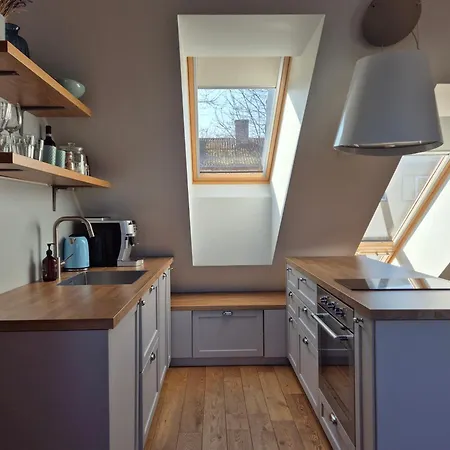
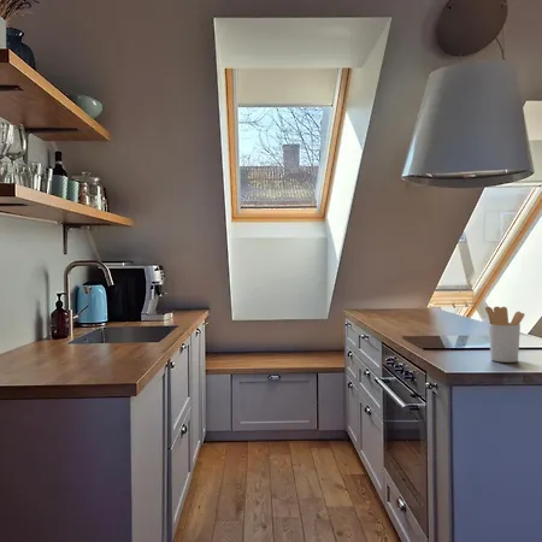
+ utensil holder [484,306,526,364]
